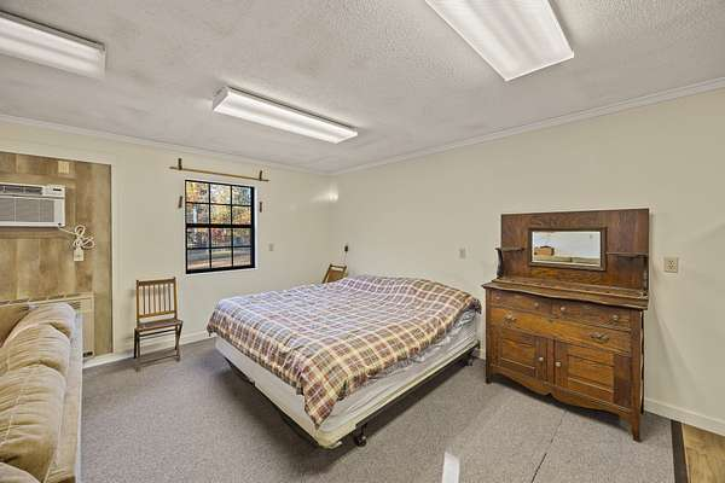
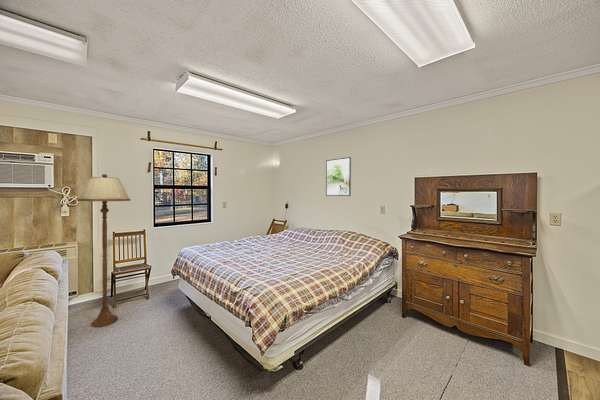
+ floor lamp [76,173,132,328]
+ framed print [325,156,352,197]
